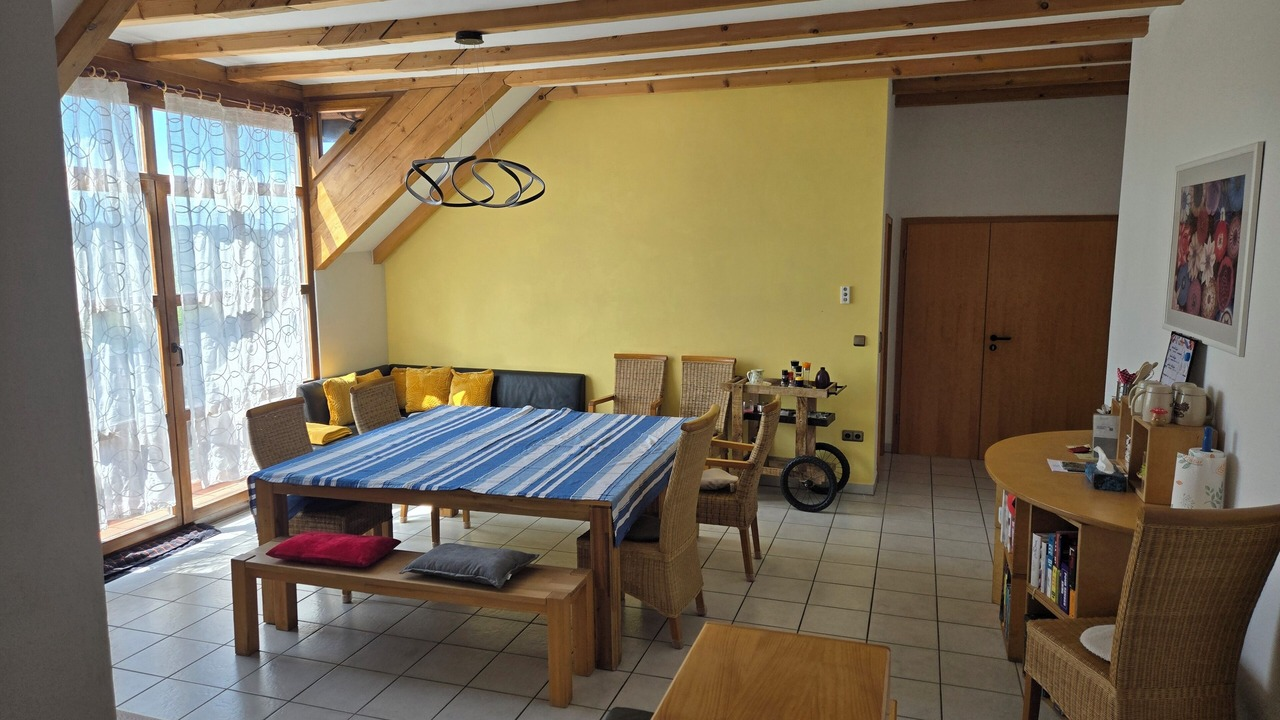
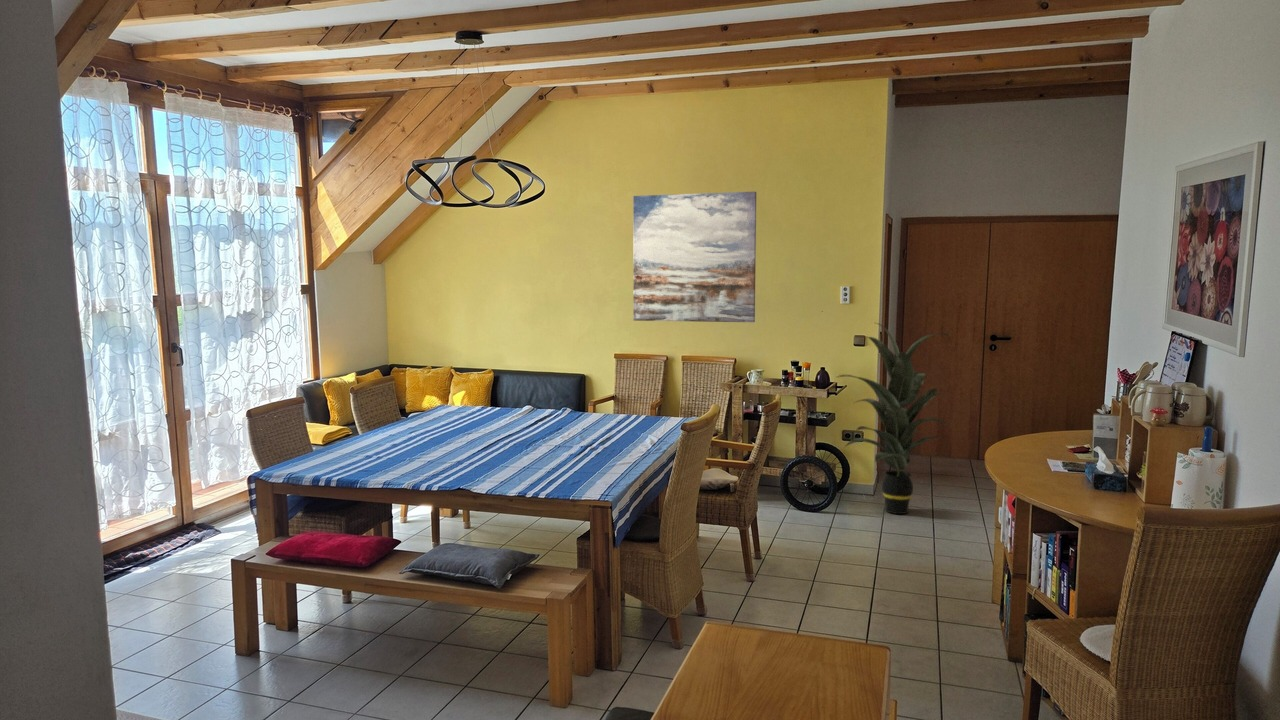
+ wall art [632,191,757,323]
+ indoor plant [834,322,953,515]
